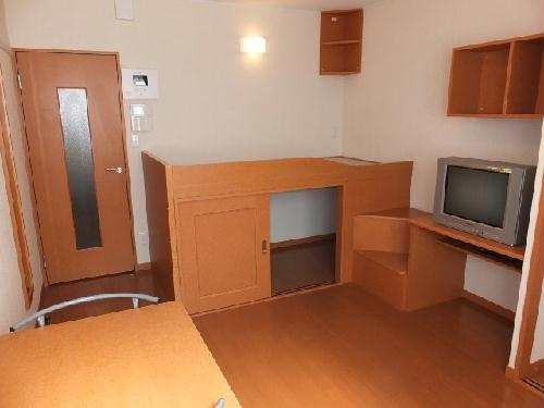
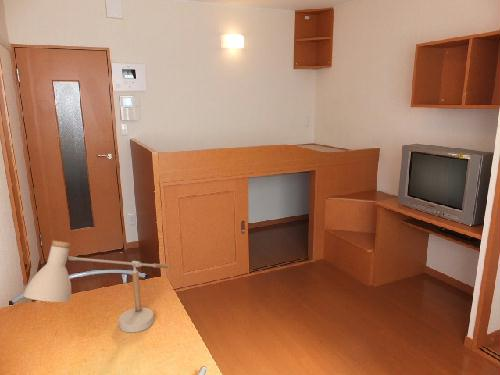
+ desk lamp [22,240,169,333]
